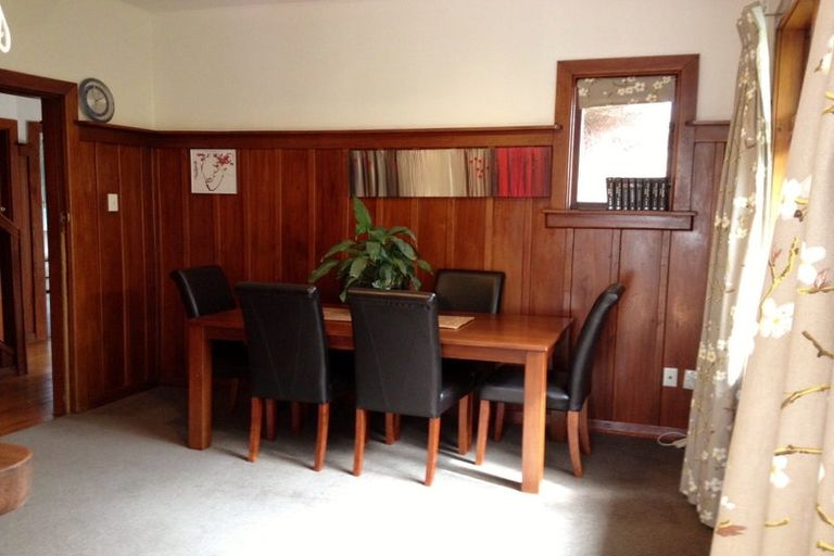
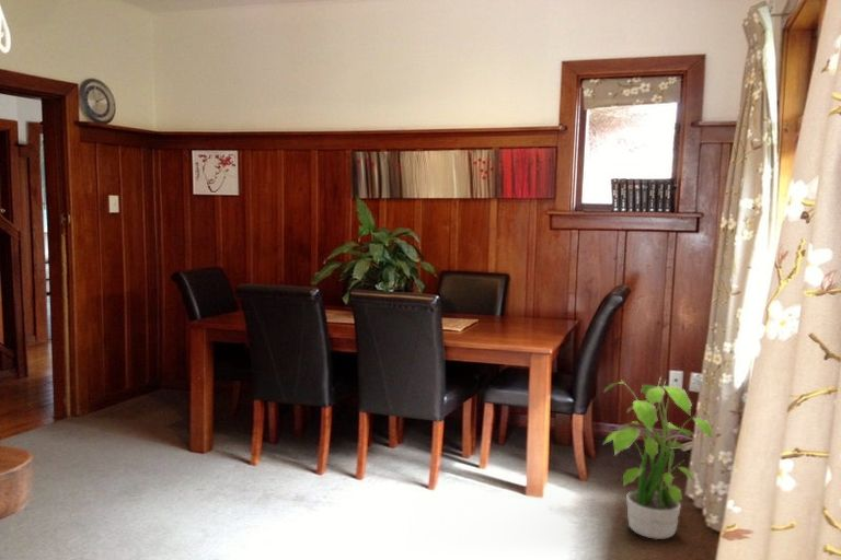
+ potted plant [602,375,714,540]
